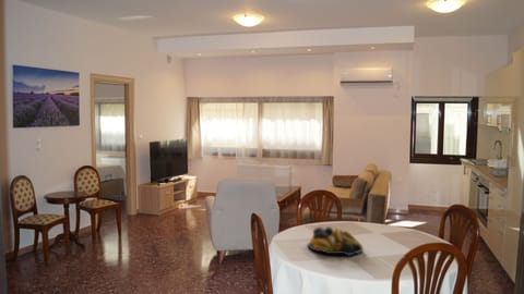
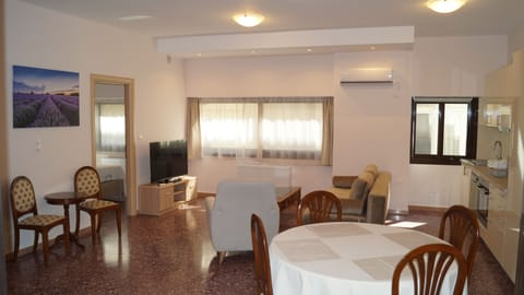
- fruit bowl [307,225,365,257]
